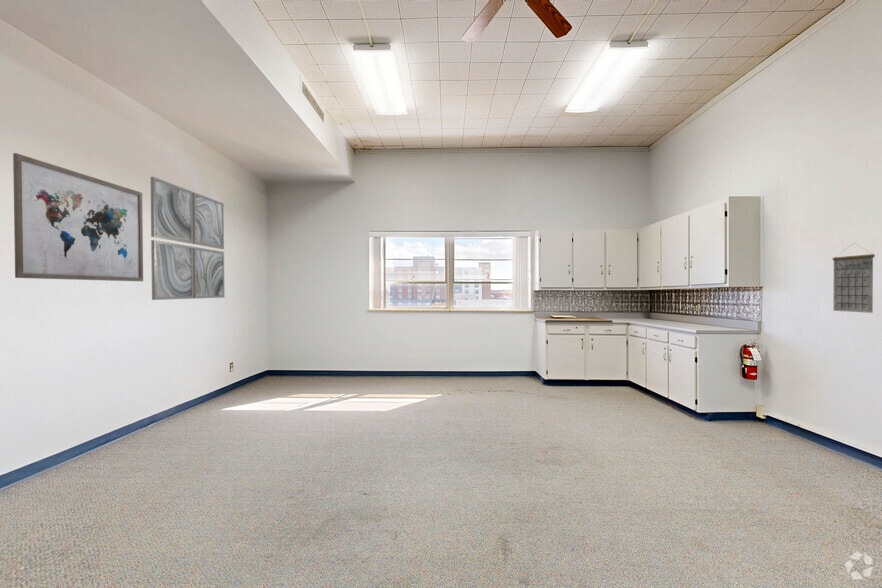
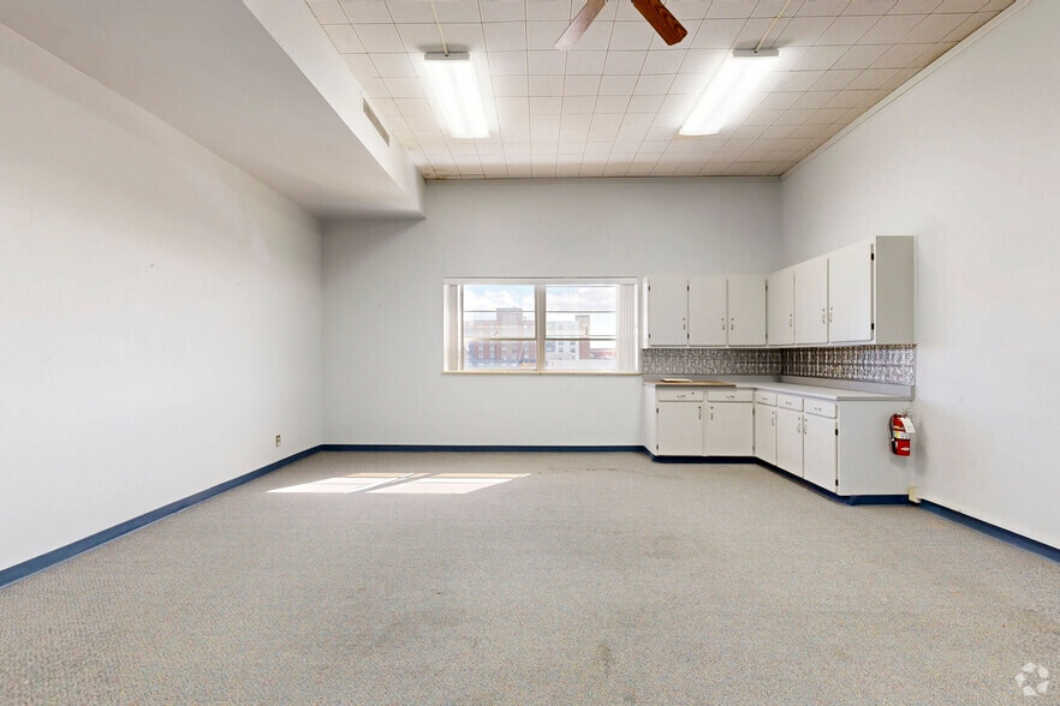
- wall art [12,152,144,282]
- wall art [150,176,226,301]
- calendar [832,242,876,314]
